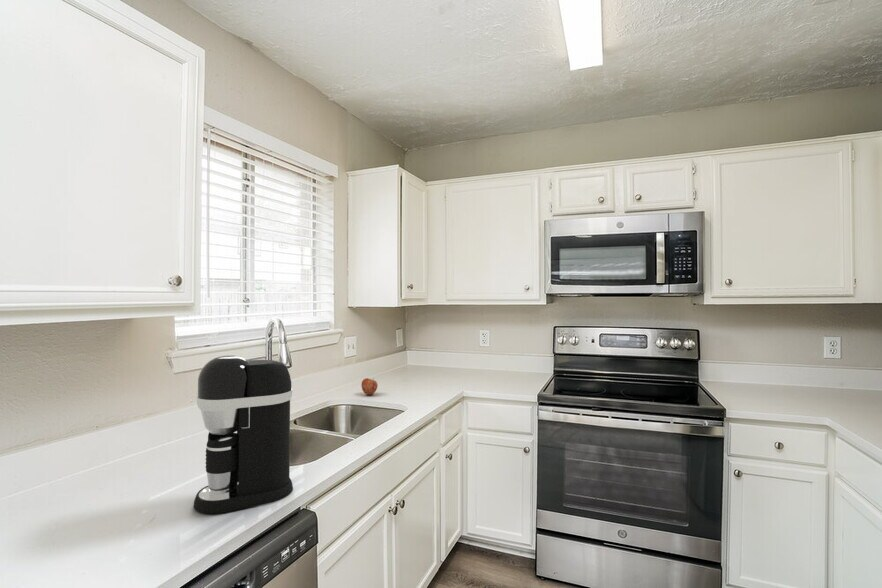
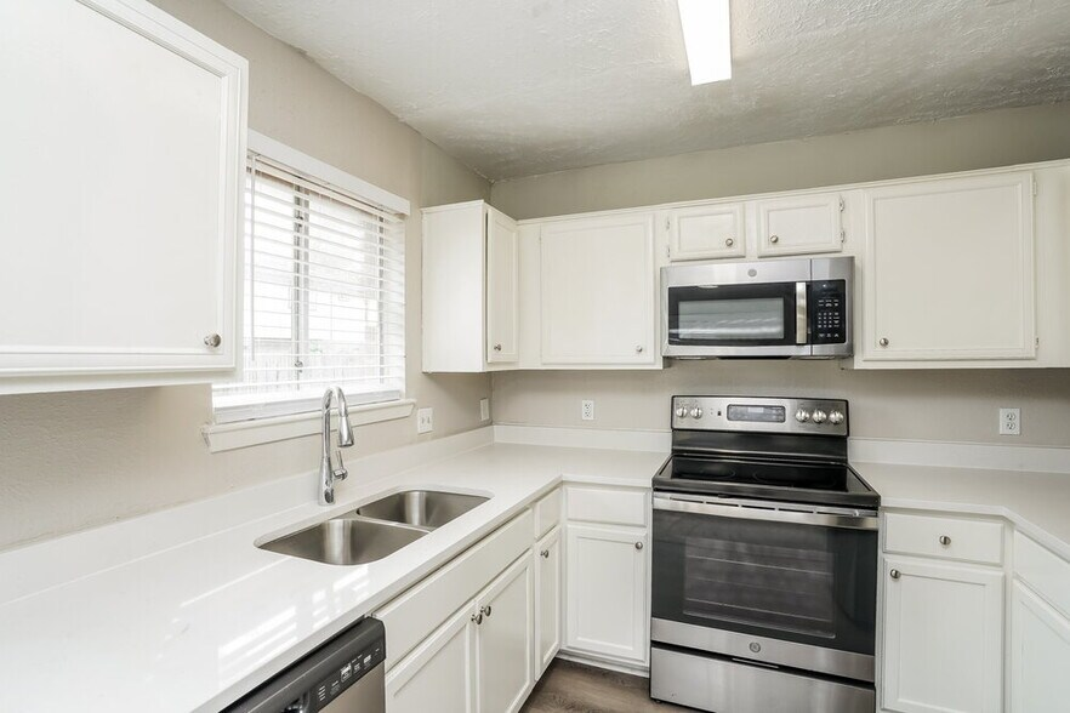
- coffee maker [193,354,294,514]
- apple [360,377,379,396]
